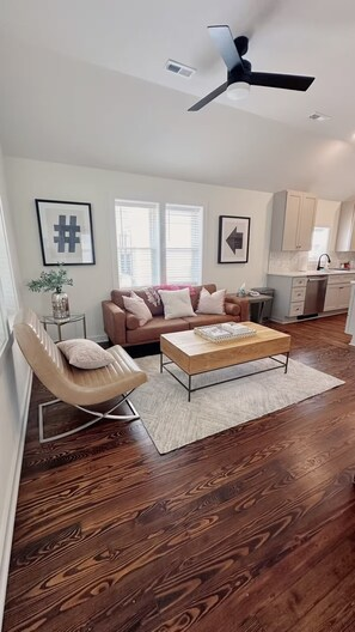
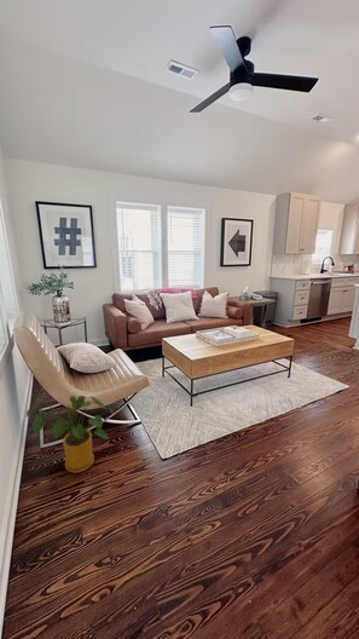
+ house plant [25,393,115,474]
